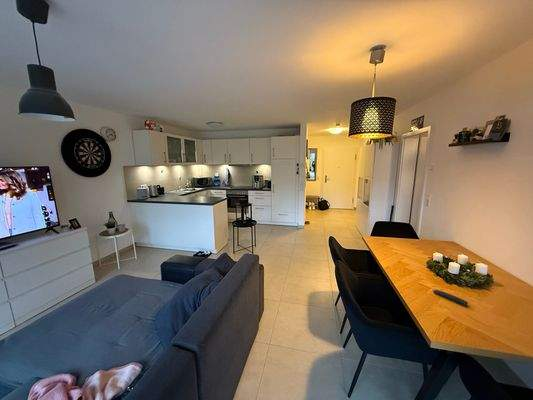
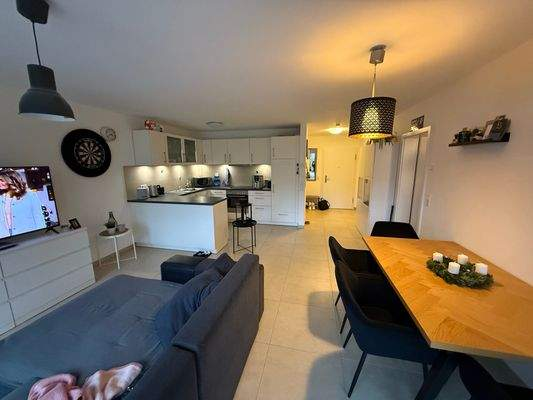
- remote control [432,289,469,307]
